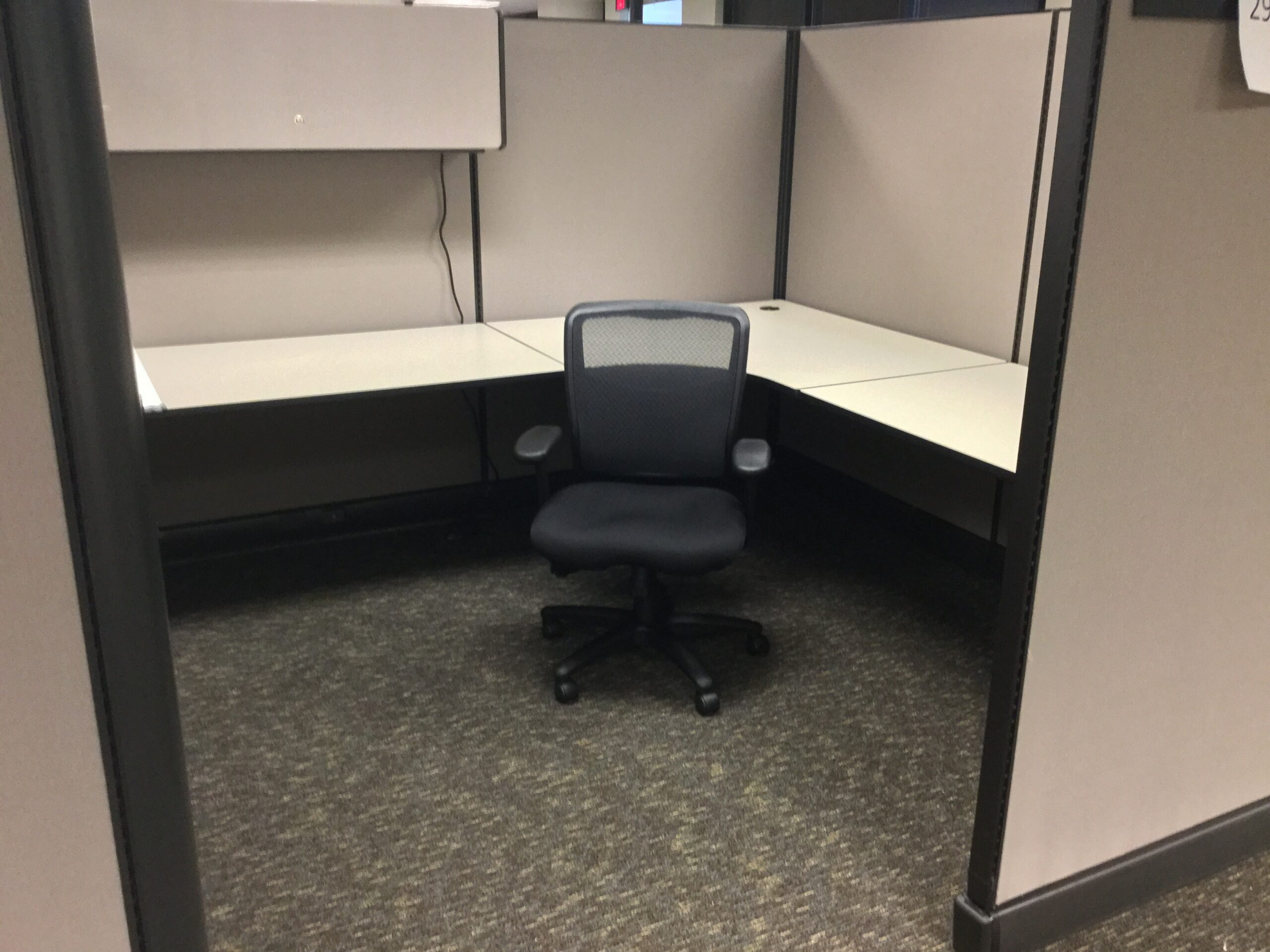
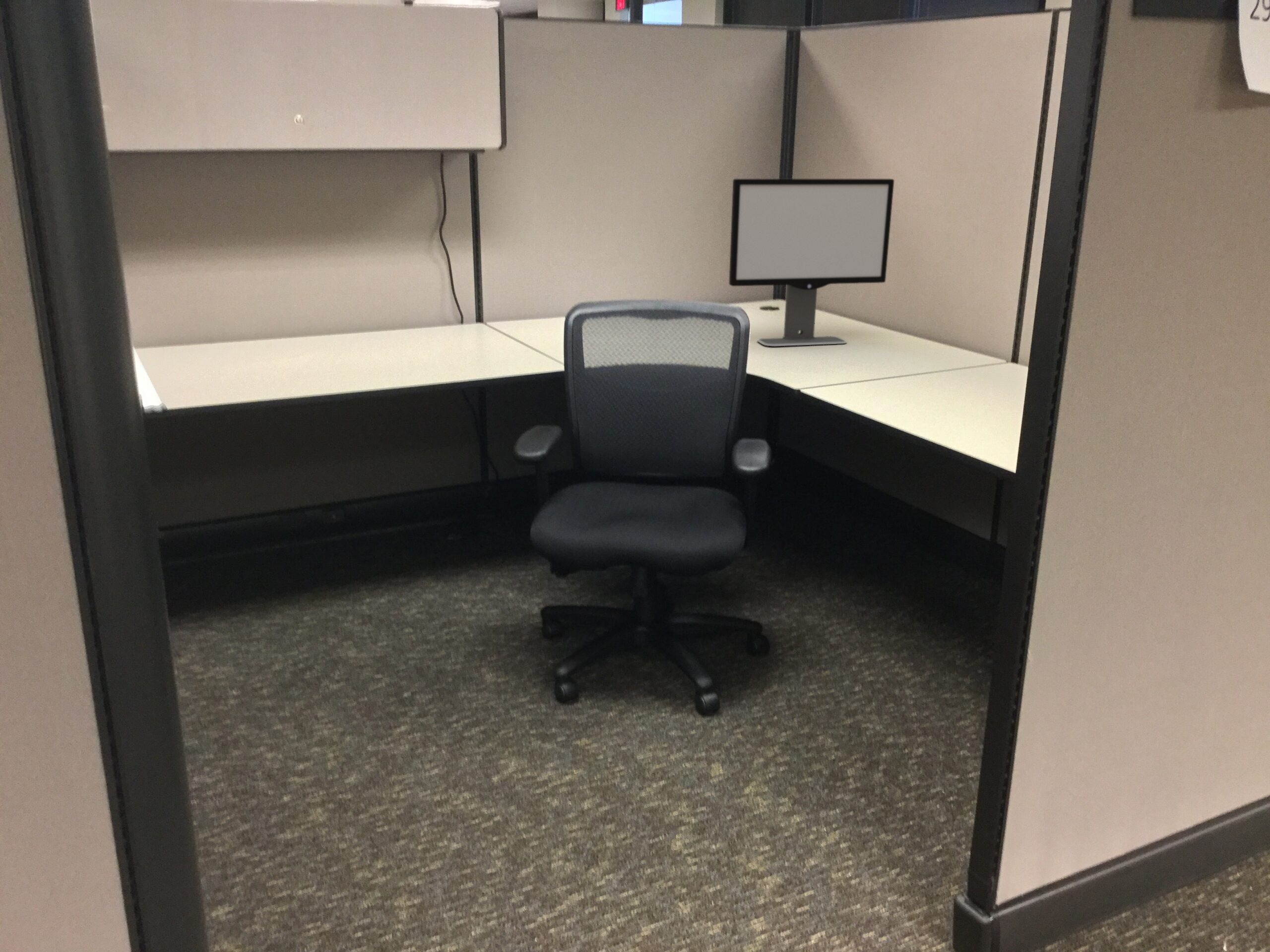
+ computer monitor [729,179,895,347]
